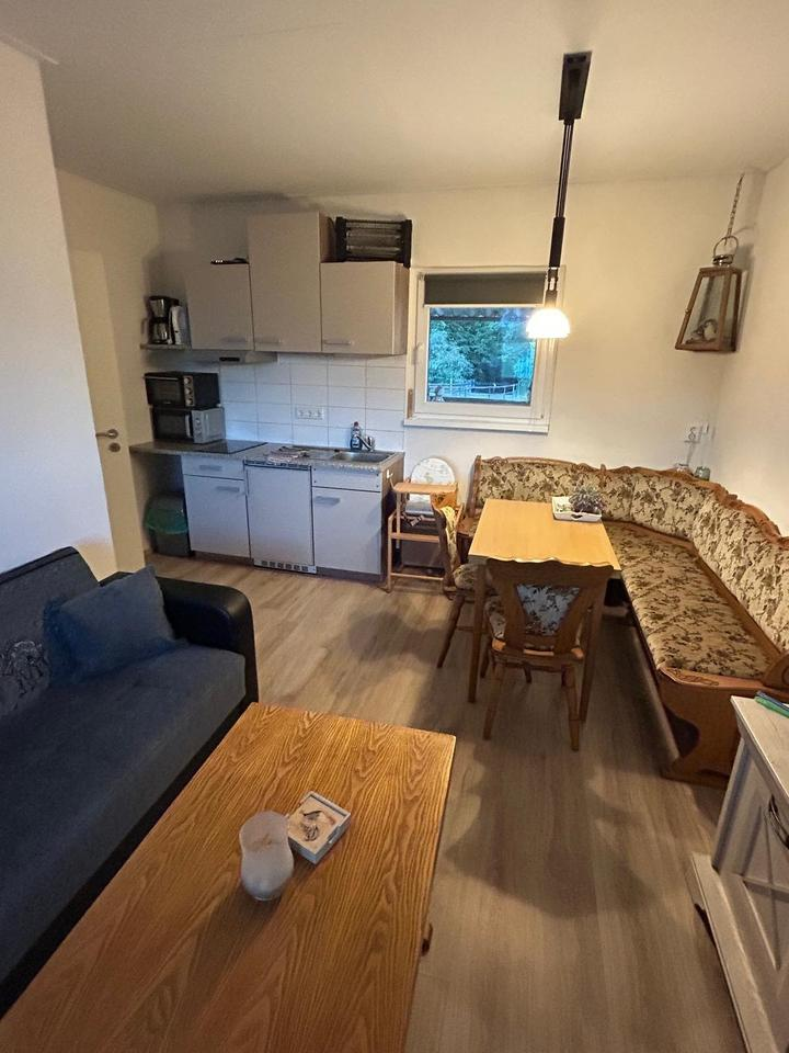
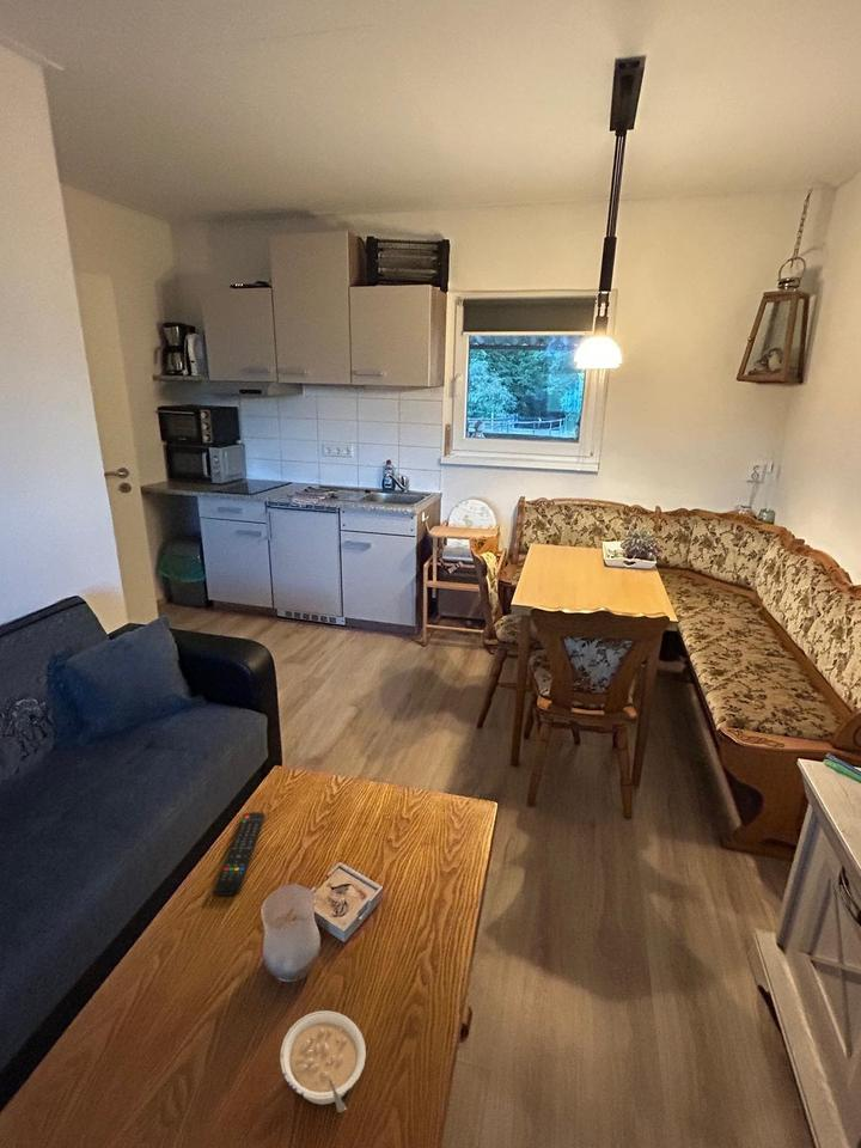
+ remote control [213,811,267,897]
+ legume [279,1009,367,1113]
